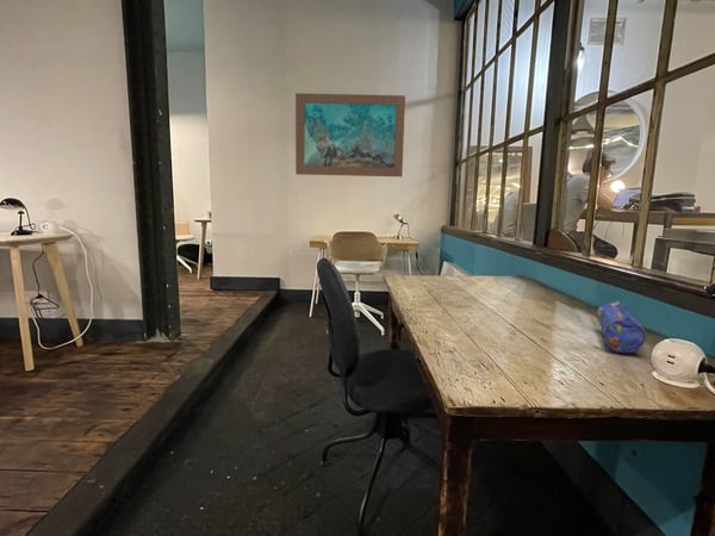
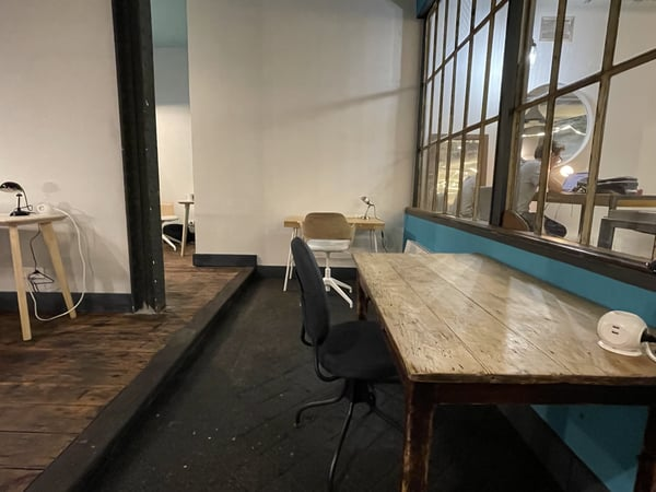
- wall art [294,92,406,177]
- pencil case [596,300,647,354]
